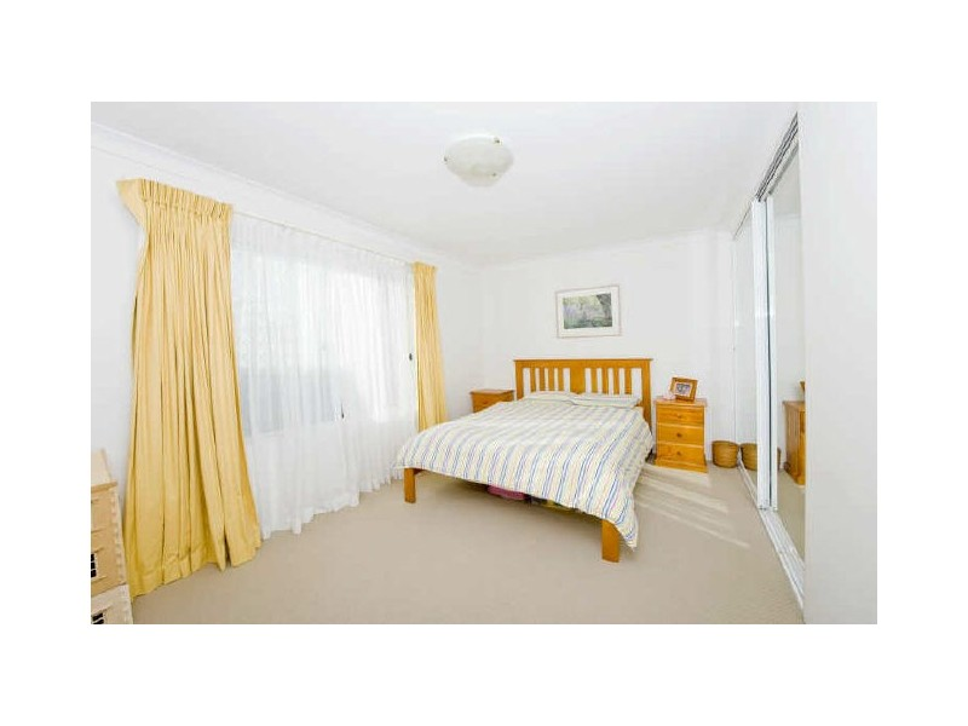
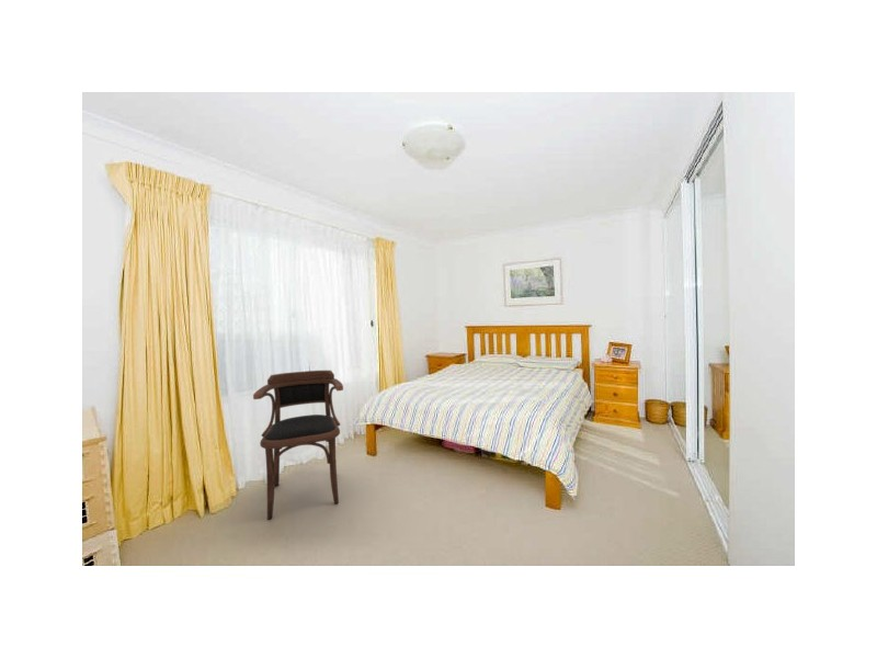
+ armchair [252,370,344,521]
